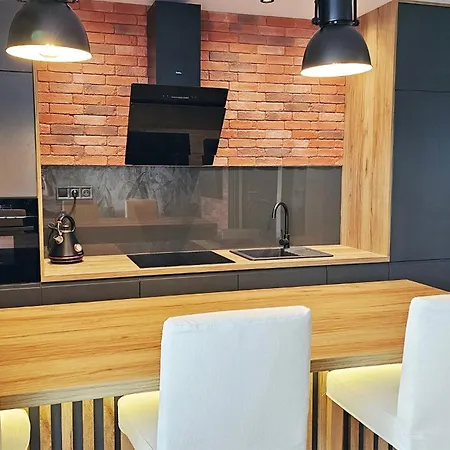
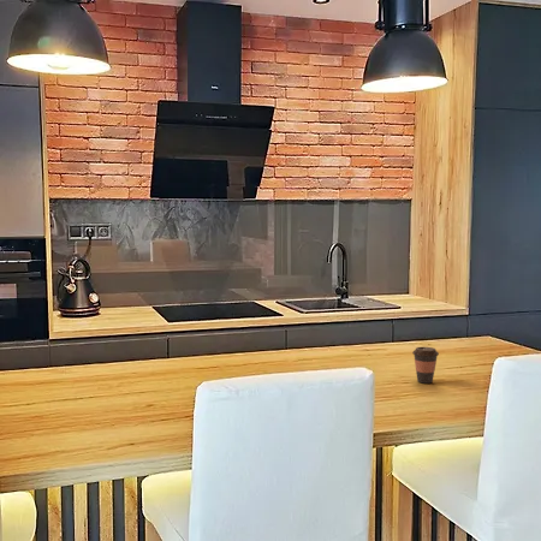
+ coffee cup [411,346,440,385]
